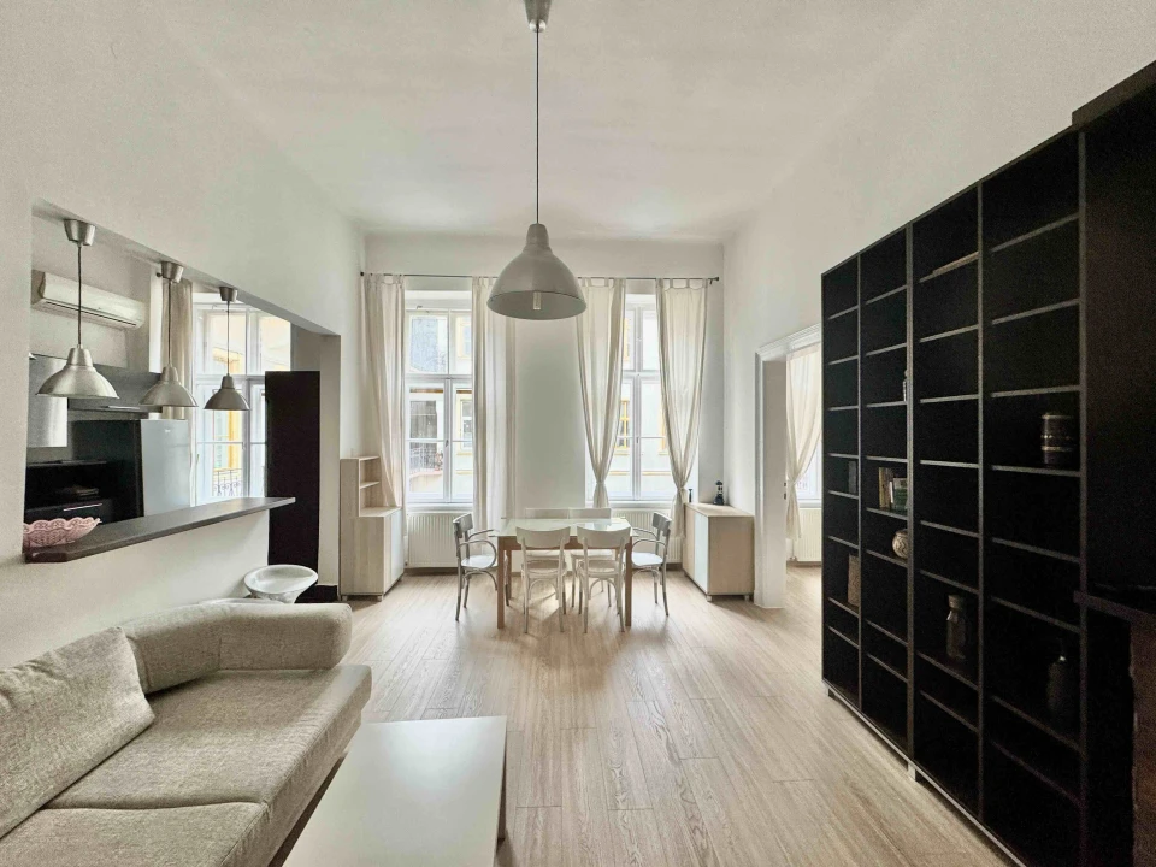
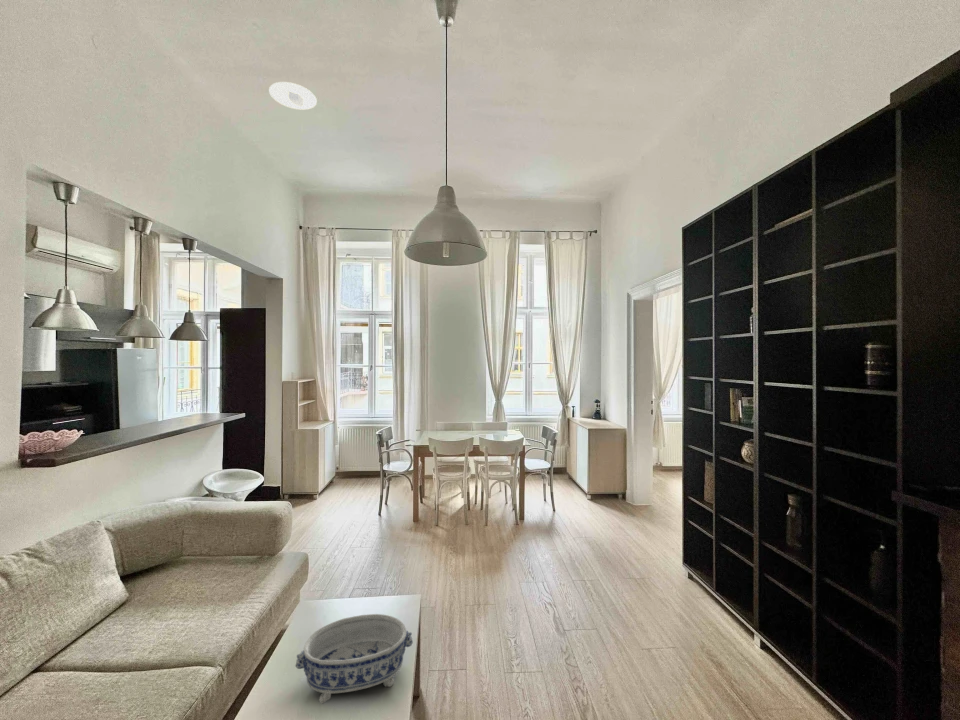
+ decorative bowl [294,613,414,705]
+ recessed light [268,81,318,111]
